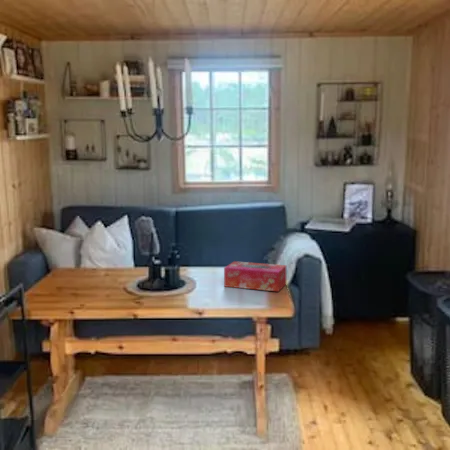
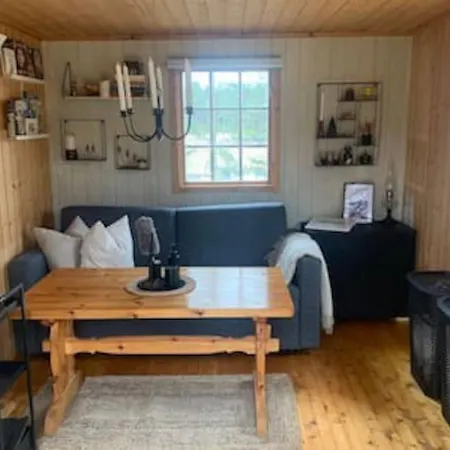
- tissue box [223,260,287,293]
